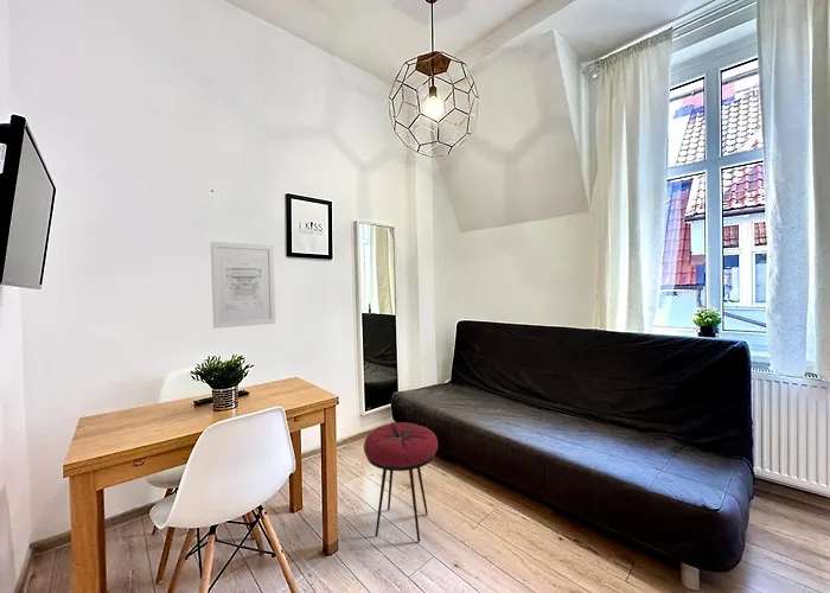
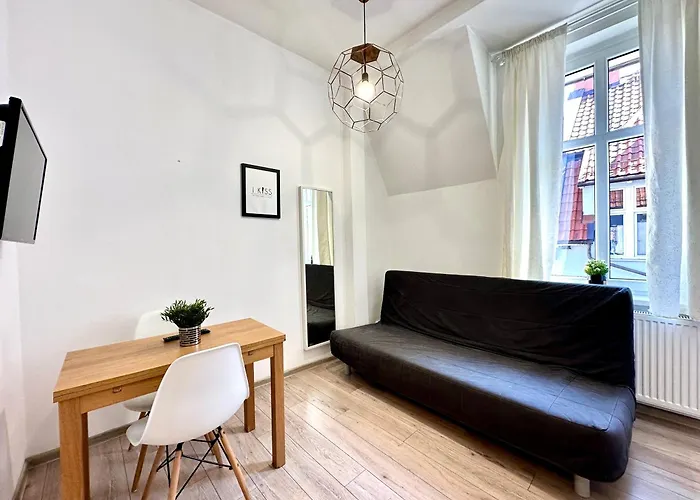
- stool [363,421,439,543]
- wall art [210,241,276,330]
